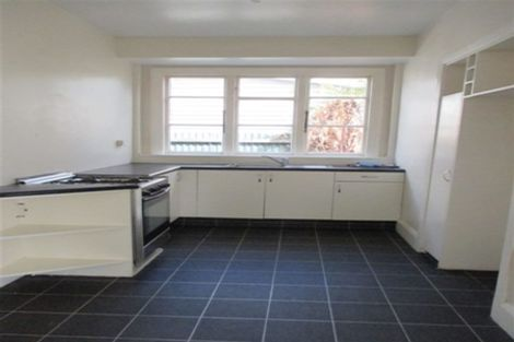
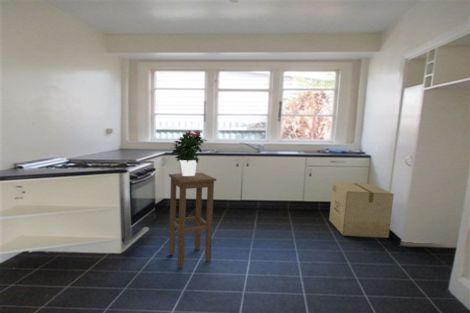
+ potted flower [170,129,208,176]
+ cardboard box [328,181,394,239]
+ stool [168,172,217,269]
